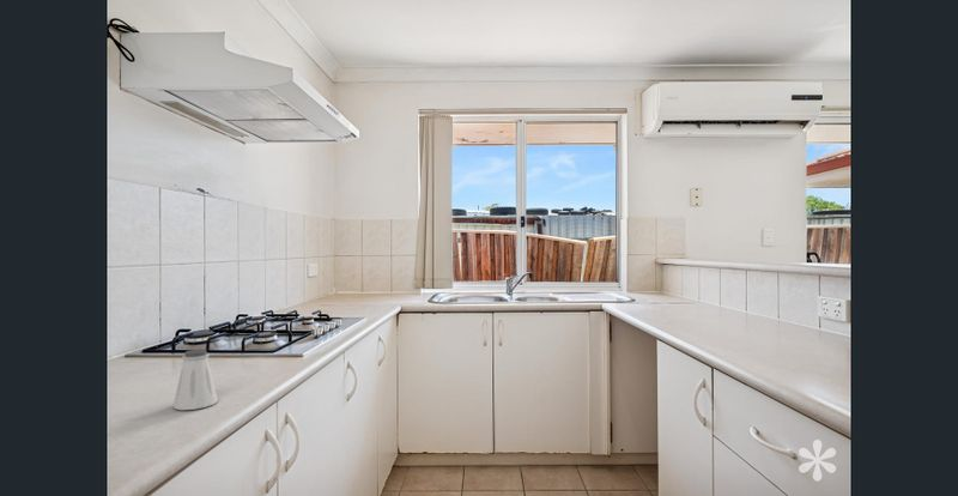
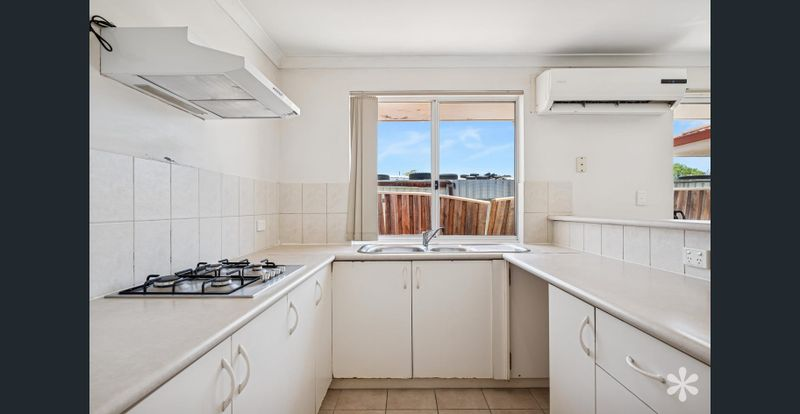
- saltshaker [172,349,219,411]
